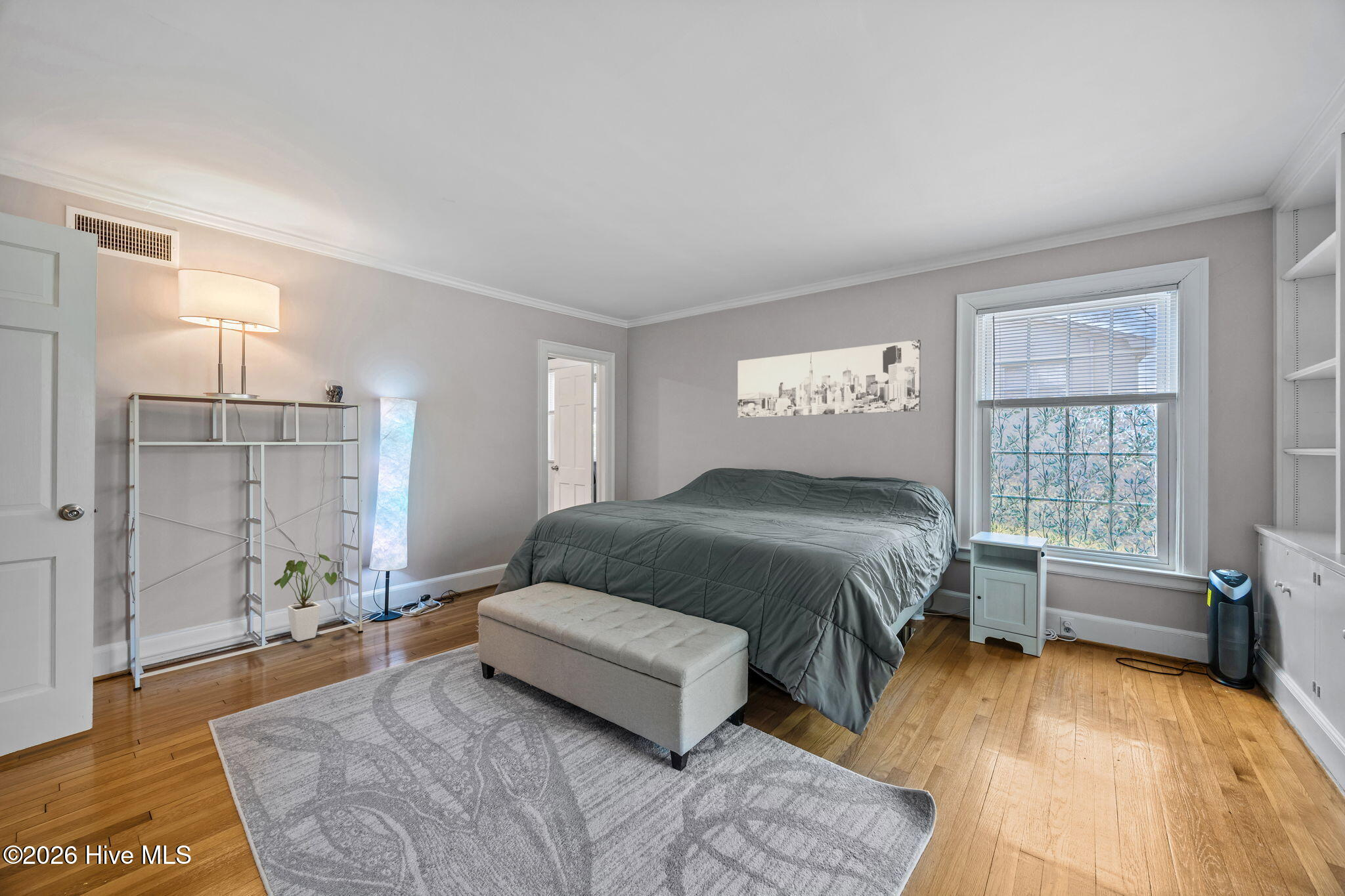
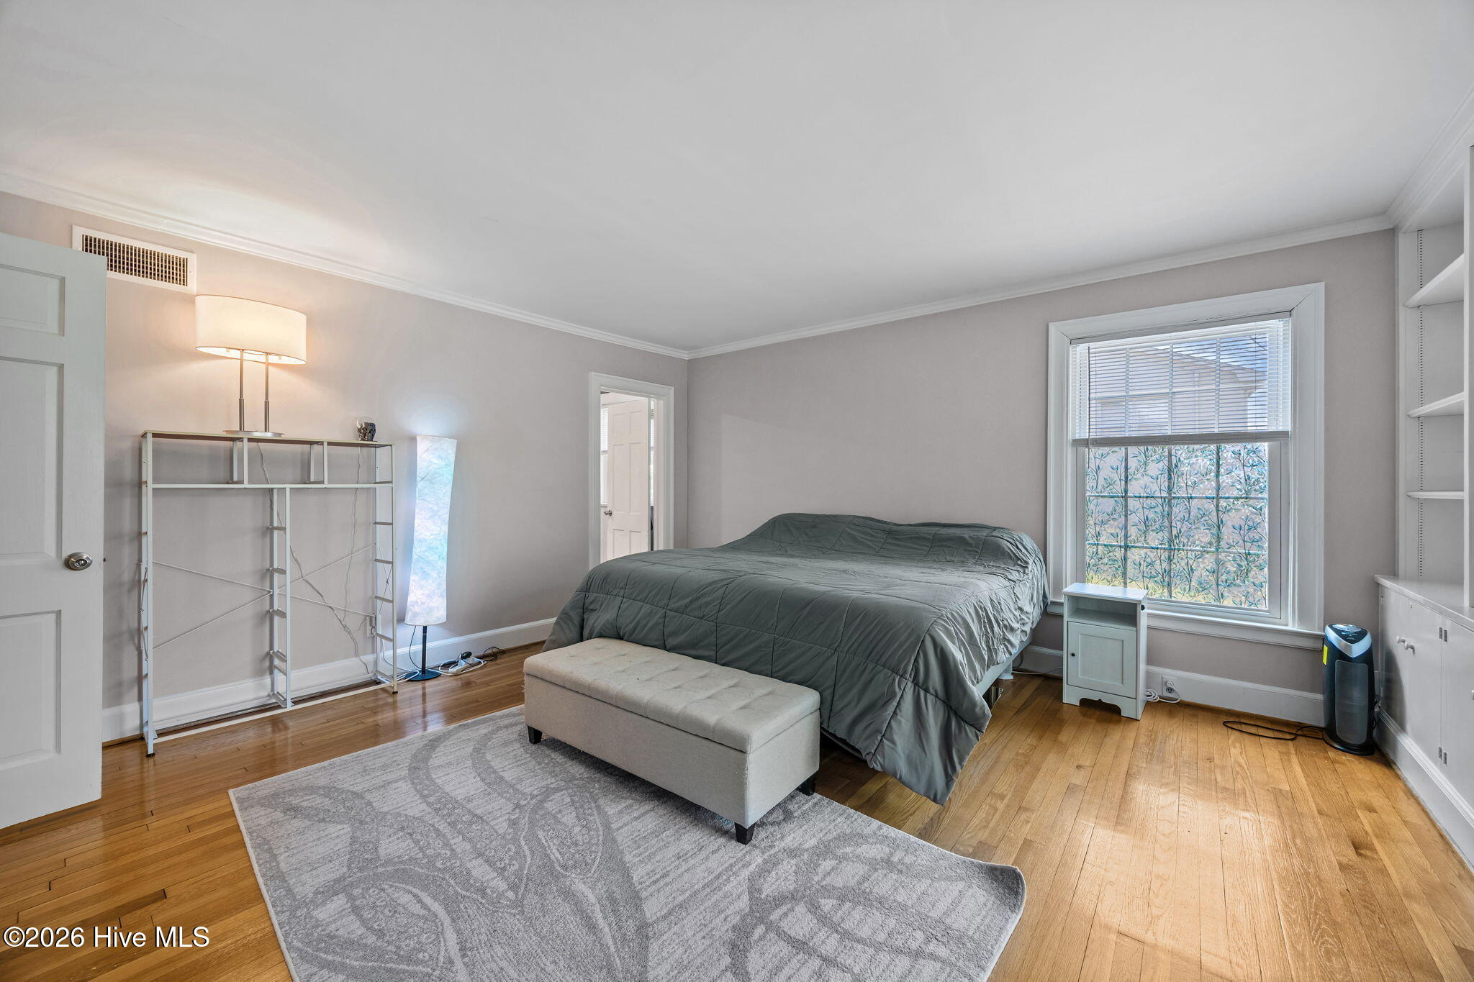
- house plant [273,551,338,642]
- wall art [737,339,921,419]
